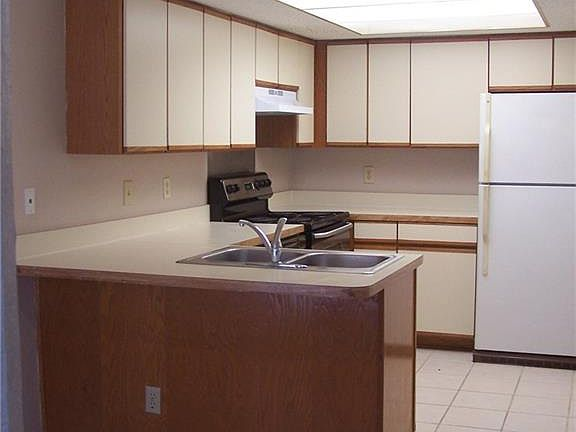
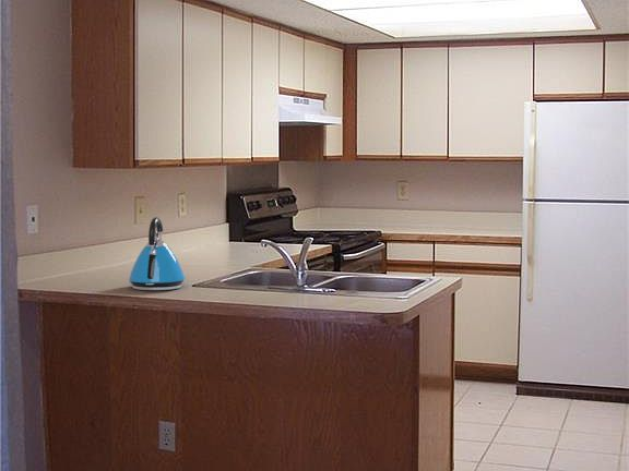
+ kettle [128,216,186,291]
